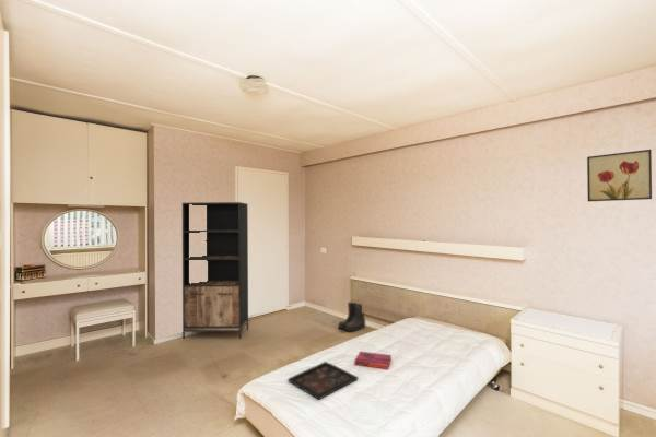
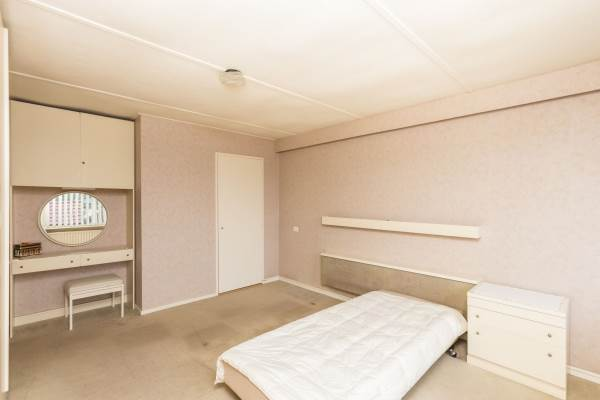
- wall art [586,149,653,202]
- bookshelf [181,201,249,340]
- decorative tray [286,361,359,401]
- boots [337,300,366,332]
- hardback book [353,350,393,370]
